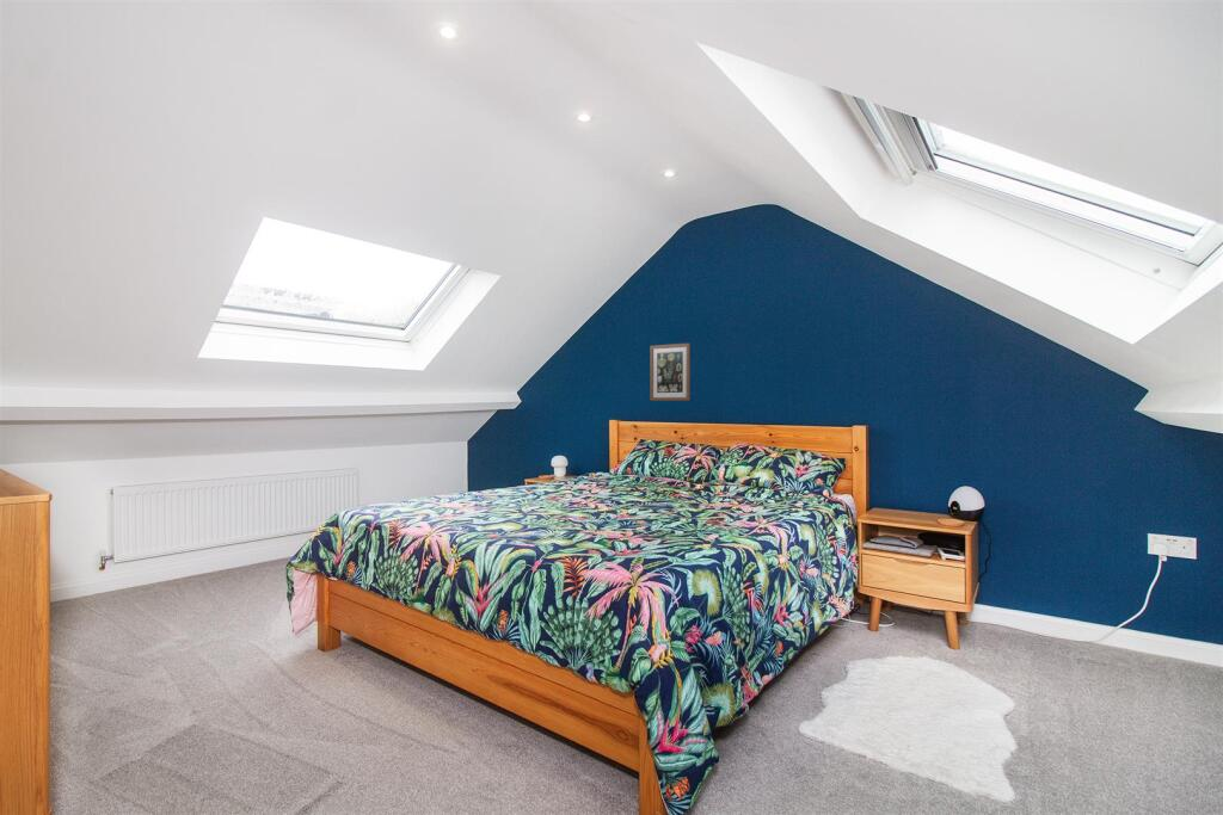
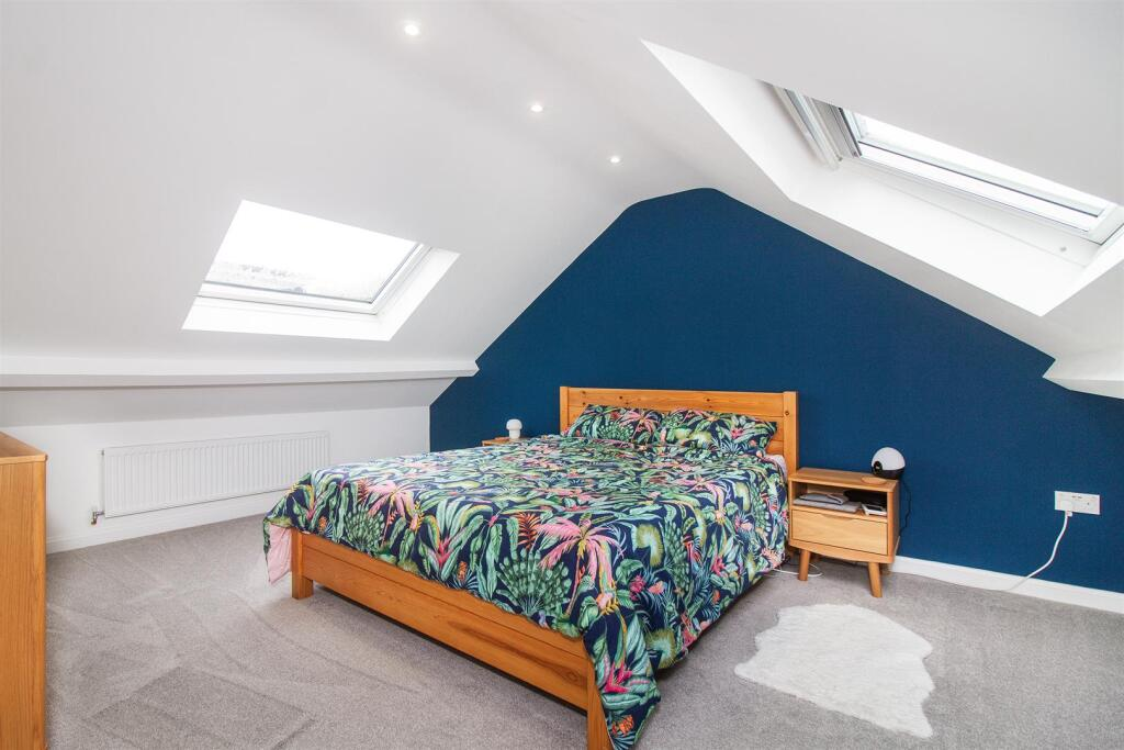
- wall art [649,342,692,402]
